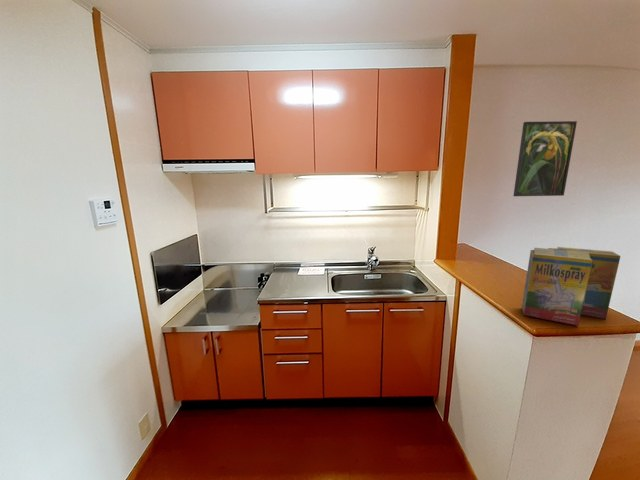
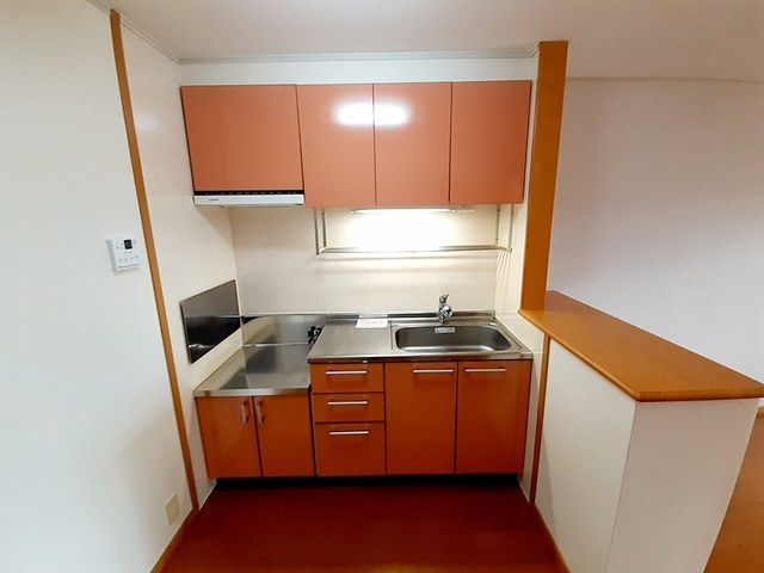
- cereal box [521,246,622,327]
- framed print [512,120,578,197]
